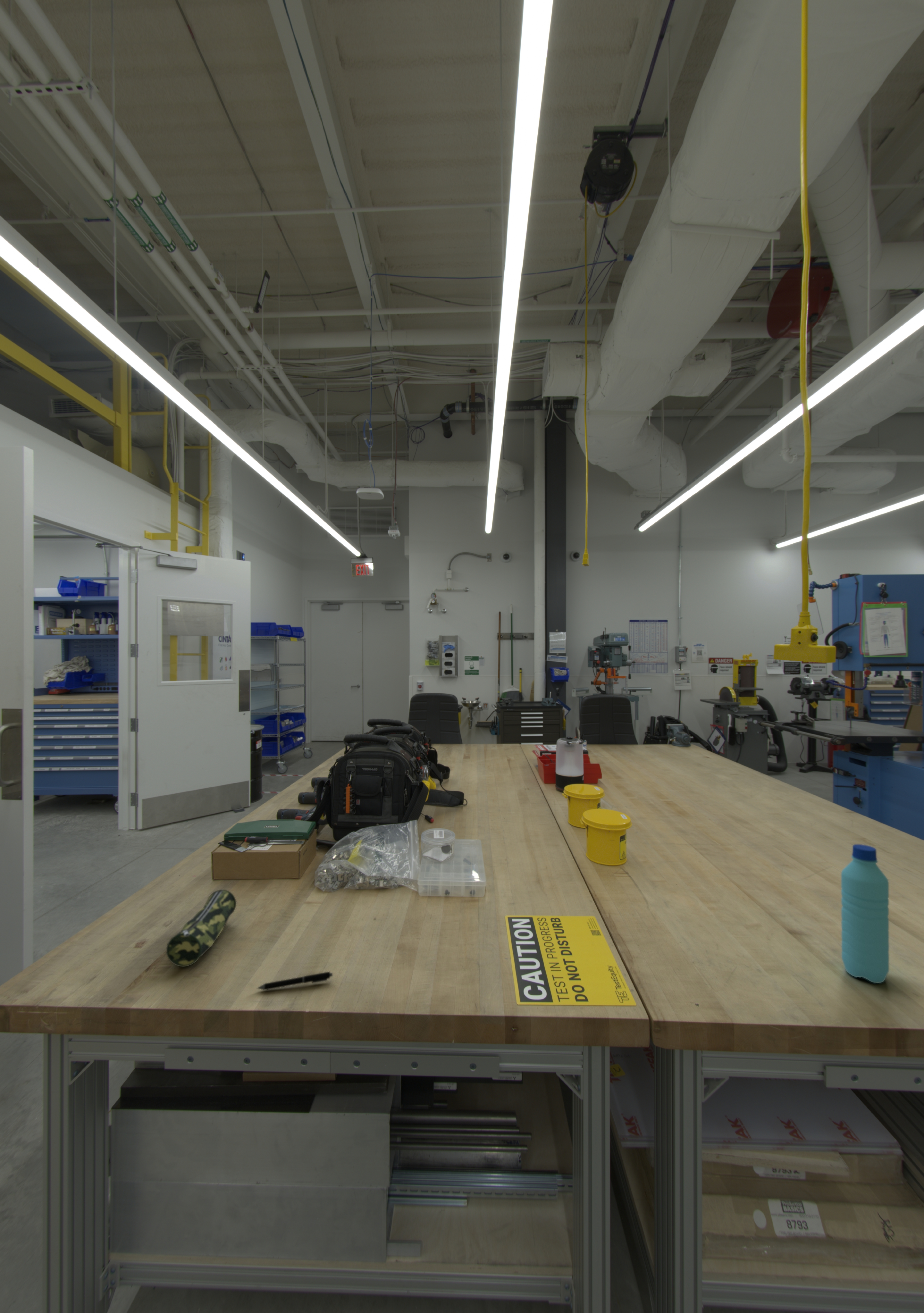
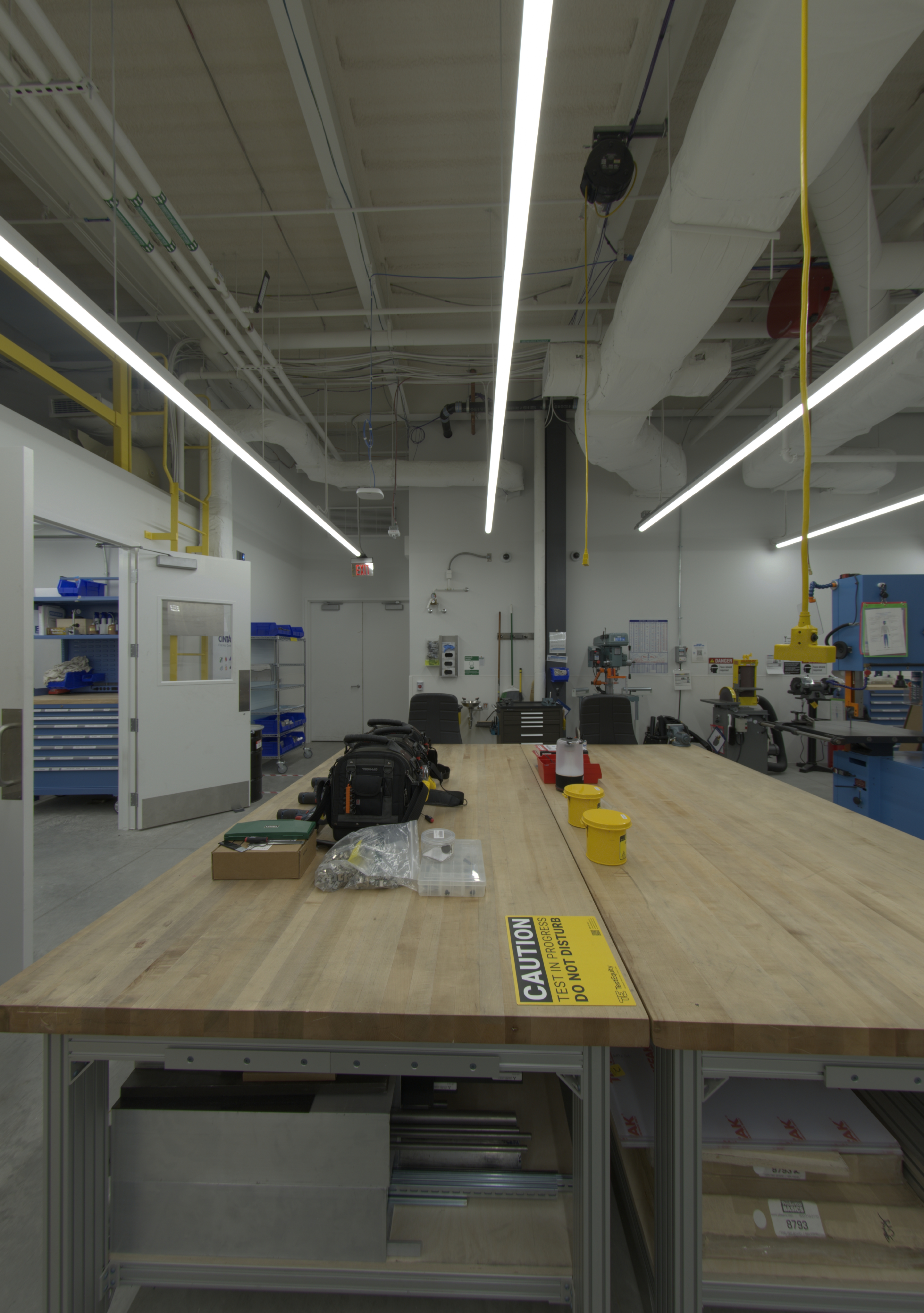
- pen [256,971,333,991]
- water bottle [841,844,889,983]
- pencil case [166,889,237,967]
